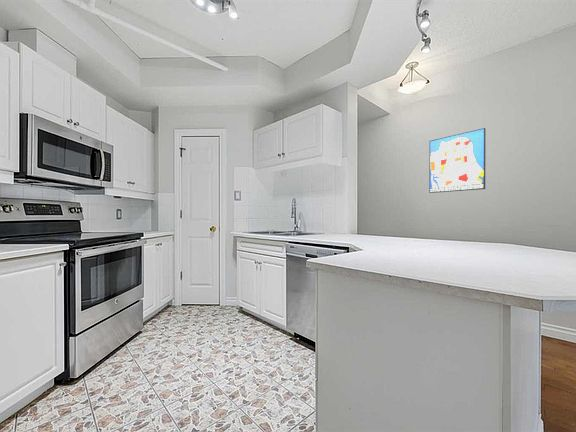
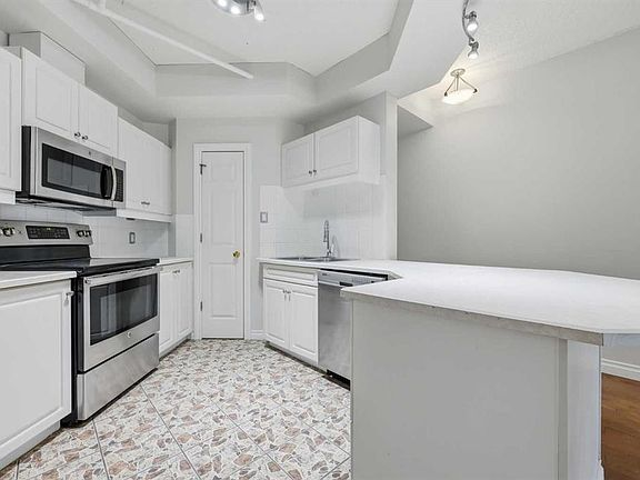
- wall art [428,127,486,194]
